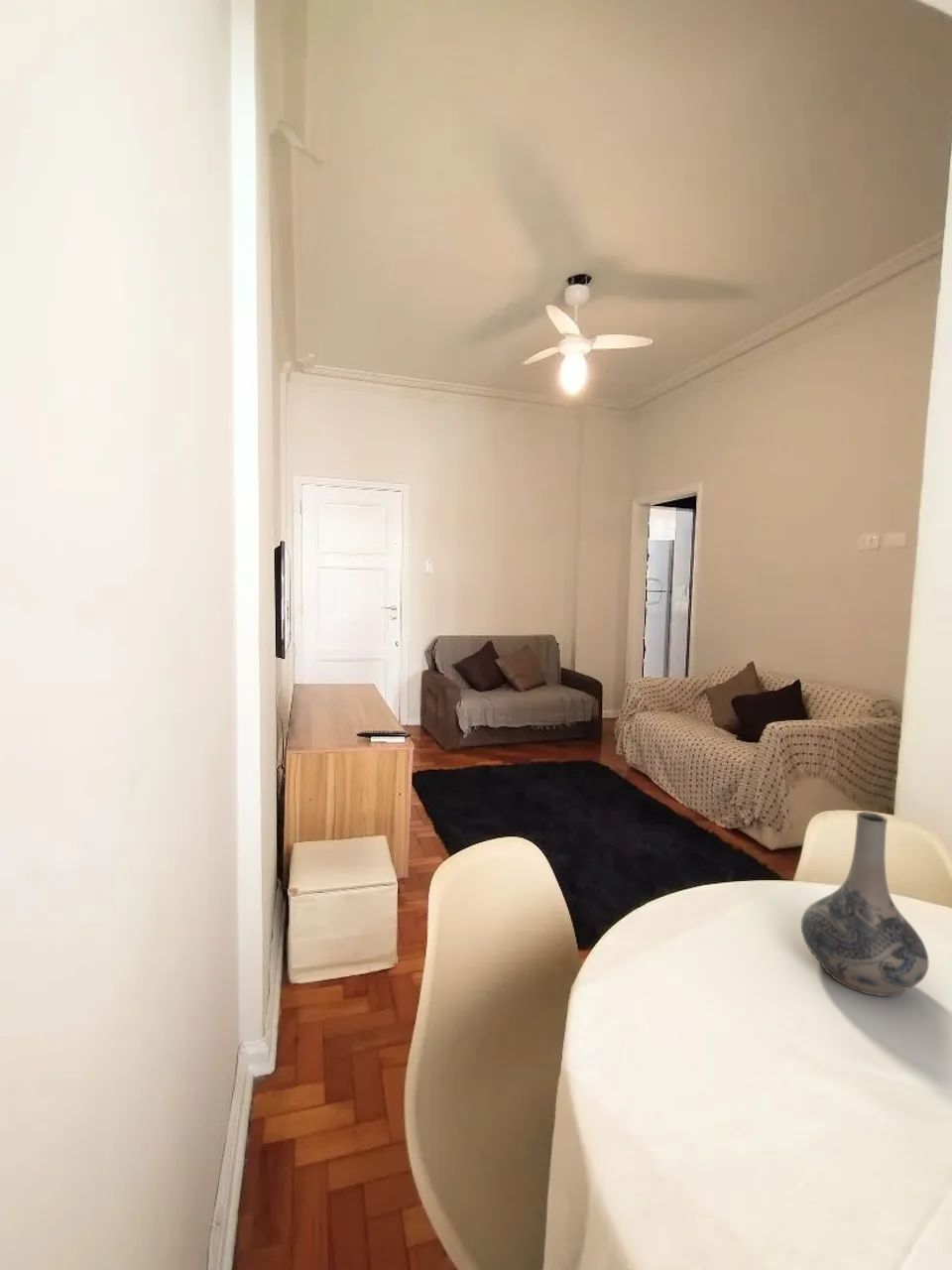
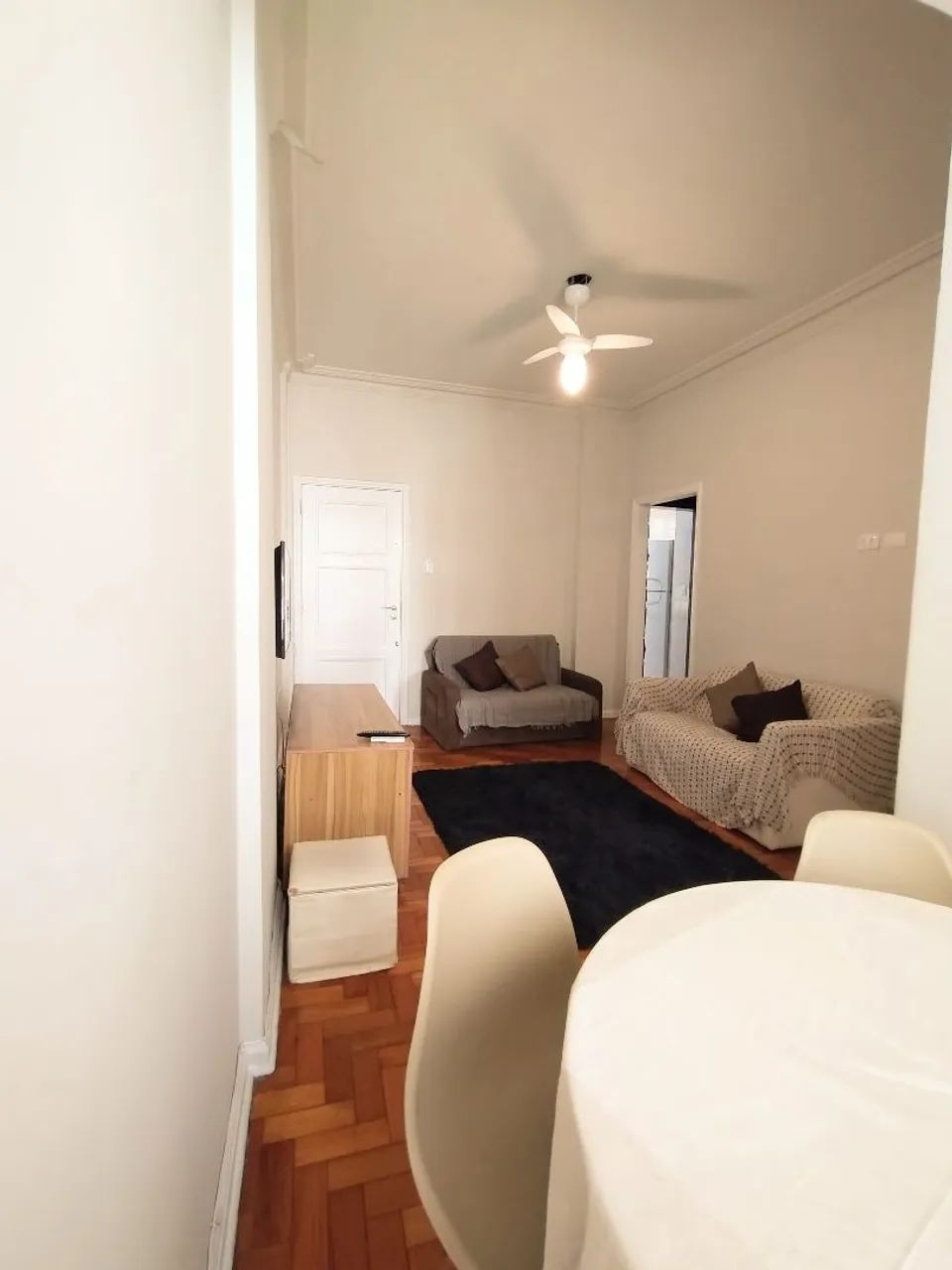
- decorative vase [800,811,930,997]
